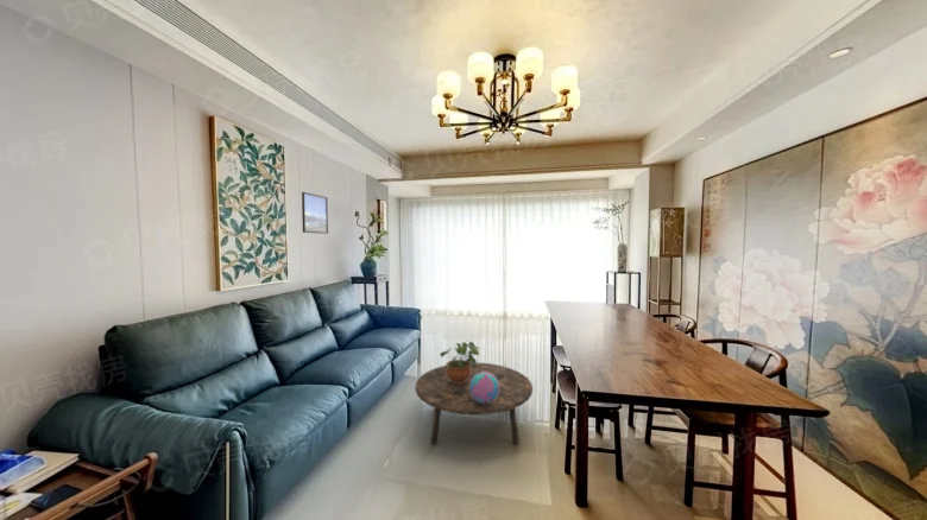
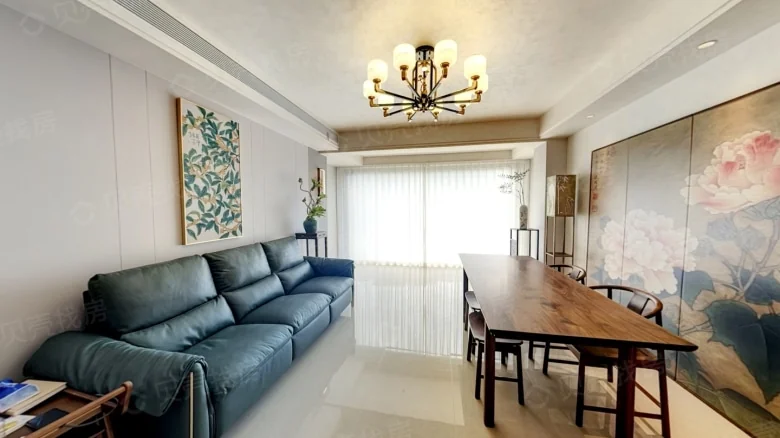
- decorative ball [469,372,499,404]
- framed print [301,191,329,235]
- coffee table [414,361,534,446]
- potted plant [439,340,481,385]
